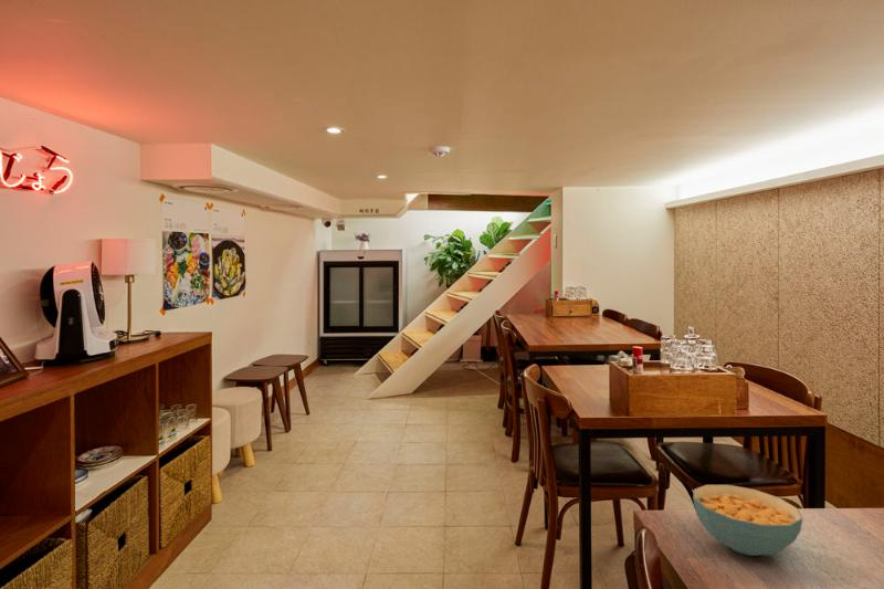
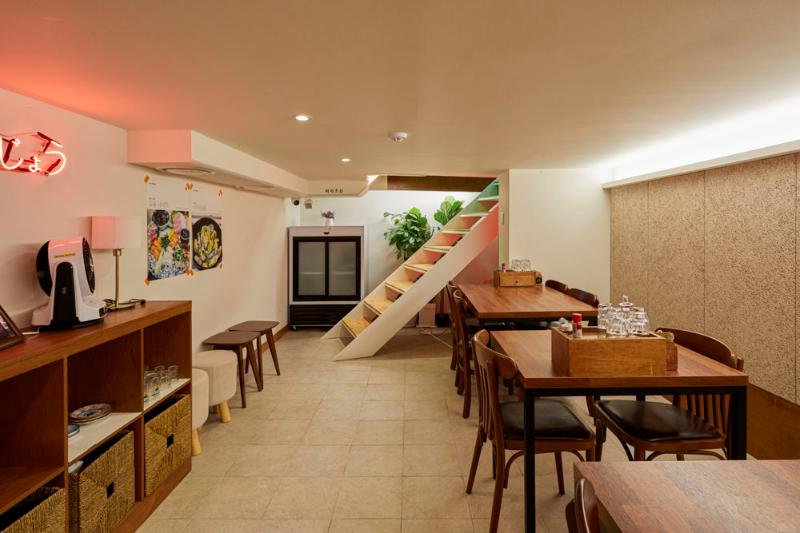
- cereal bowl [692,484,803,557]
